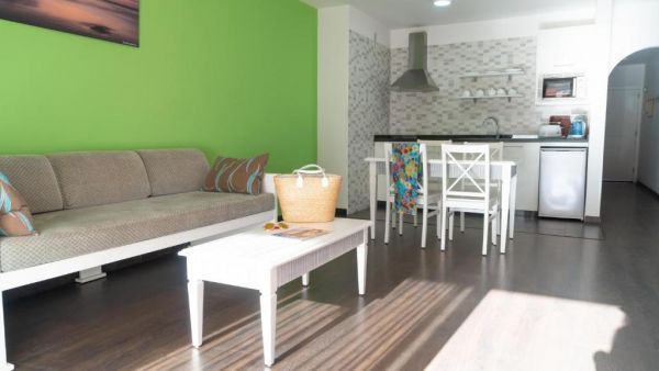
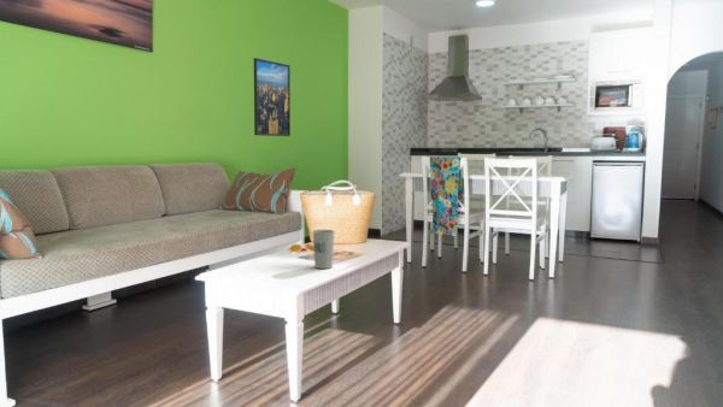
+ cup [312,229,336,270]
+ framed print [253,57,292,137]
